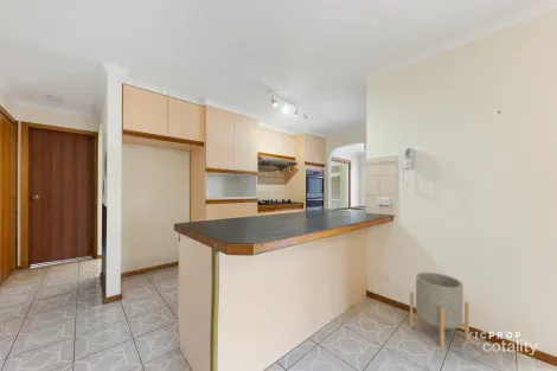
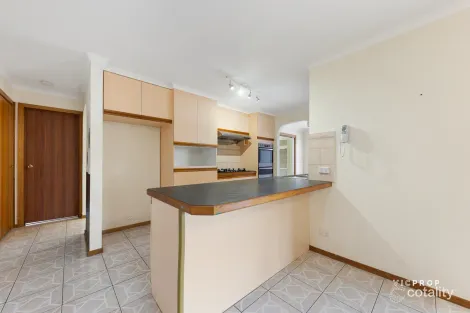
- planter [409,271,470,350]
